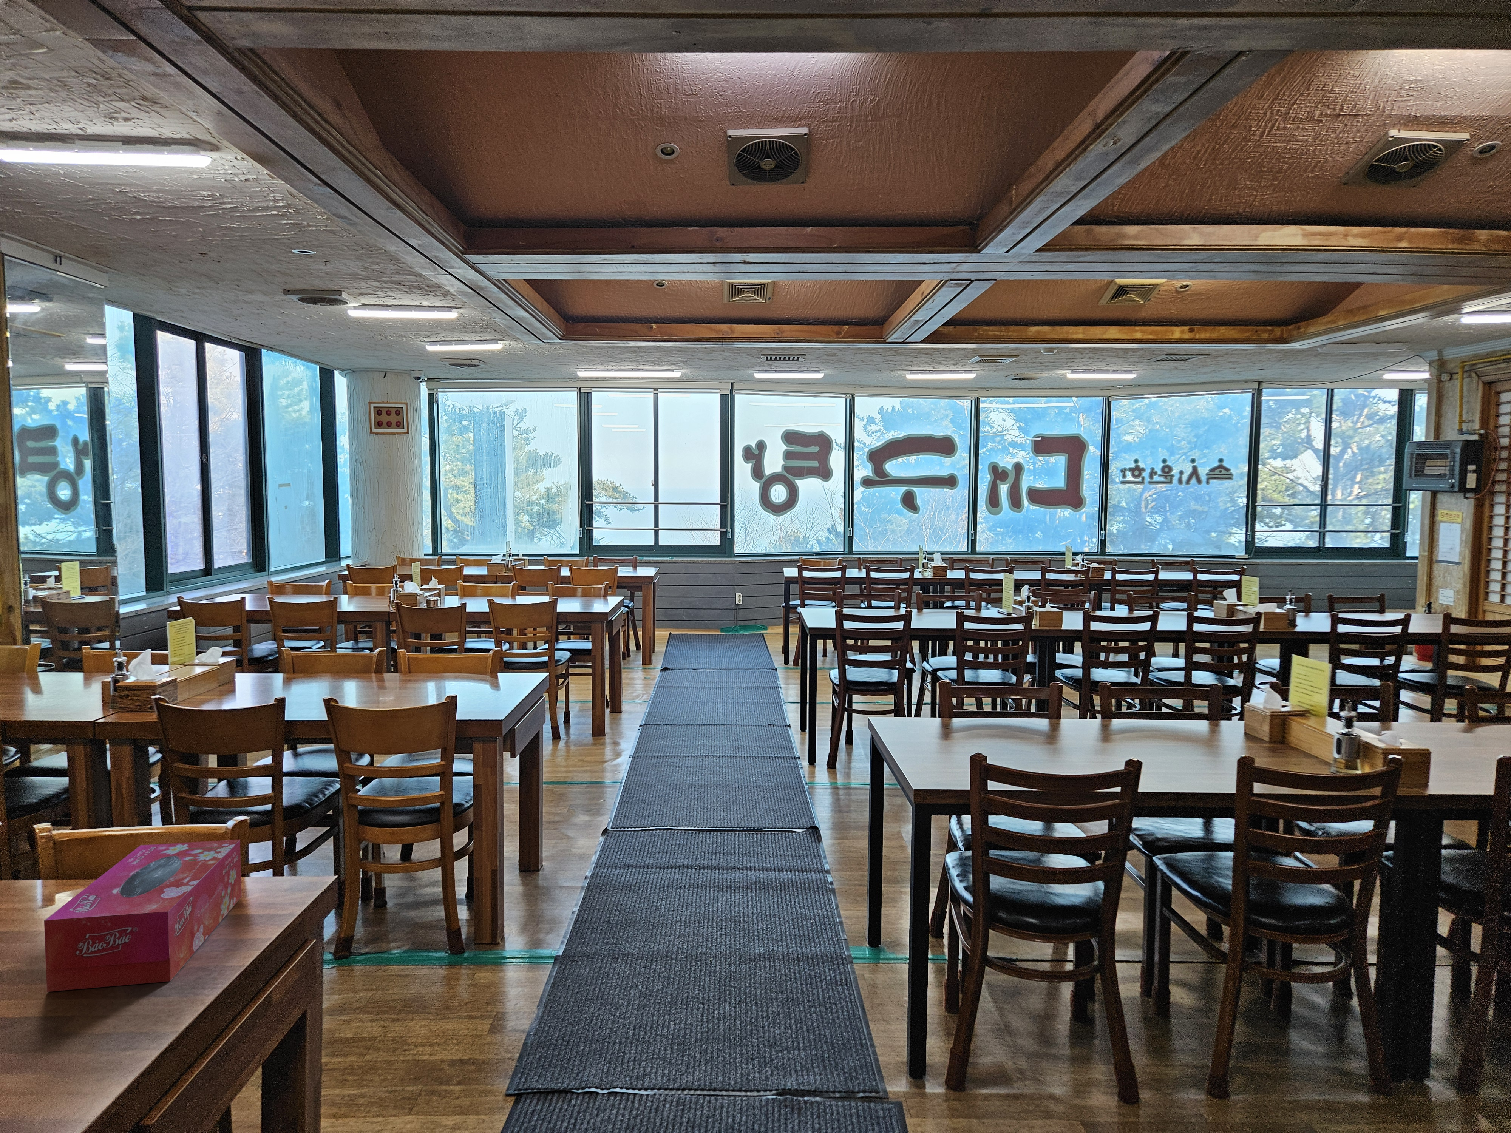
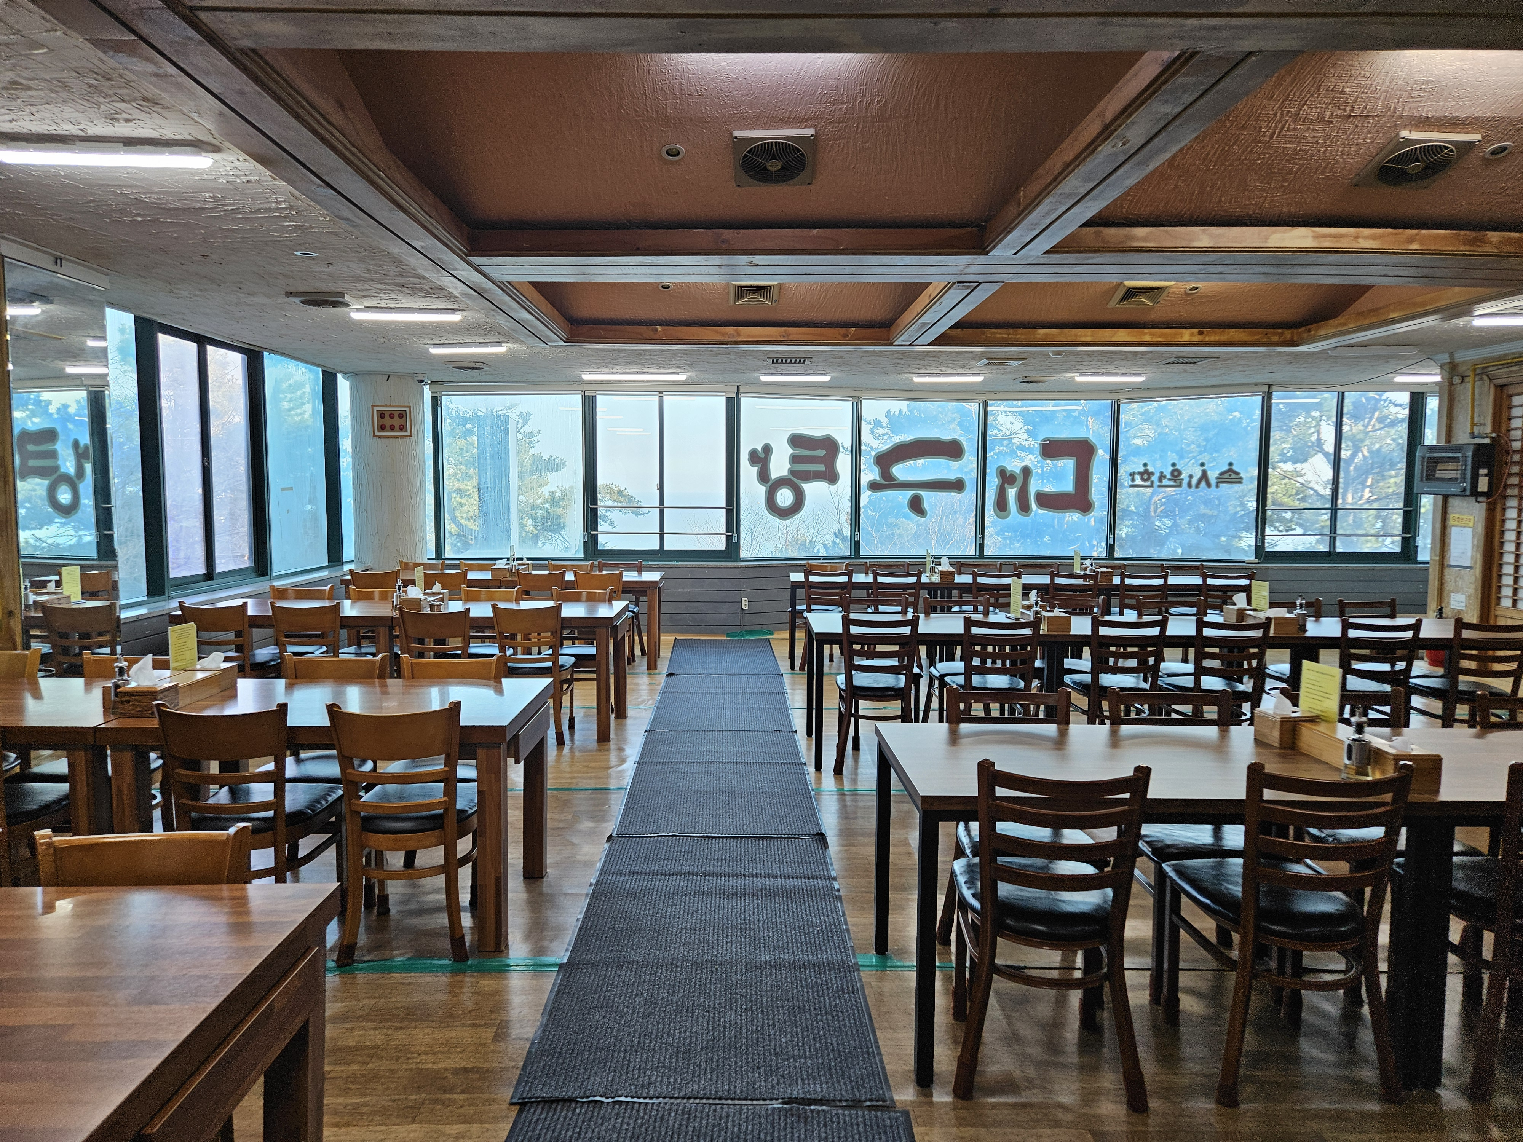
- tissue box [44,839,243,993]
